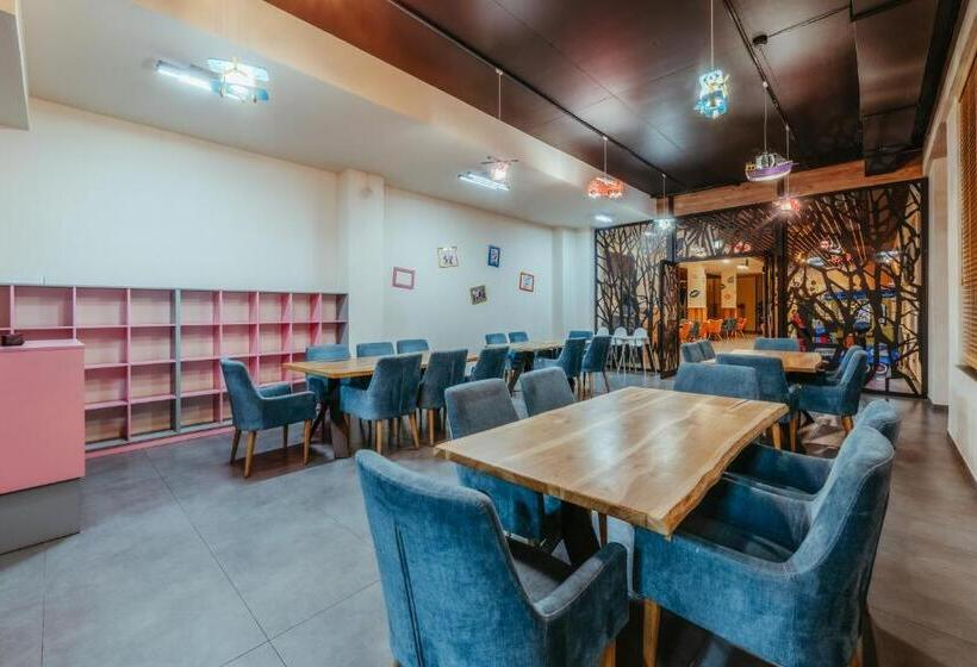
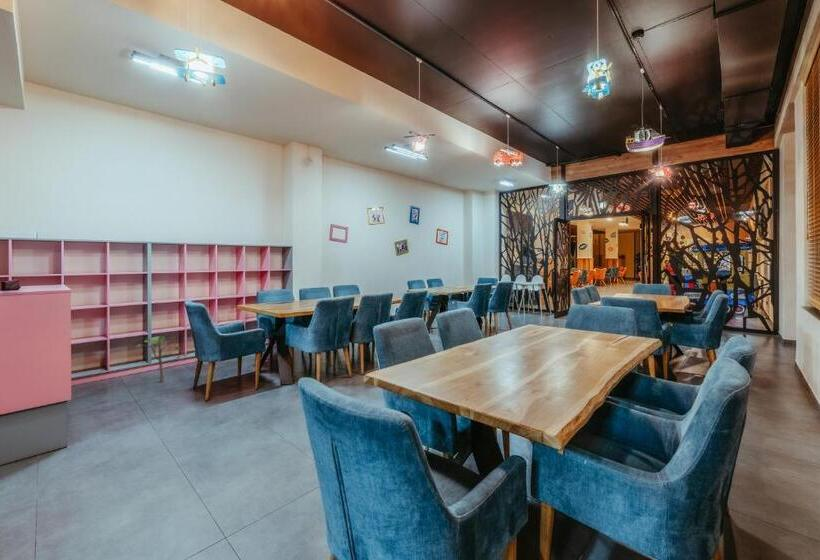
+ potted plant [133,335,190,383]
